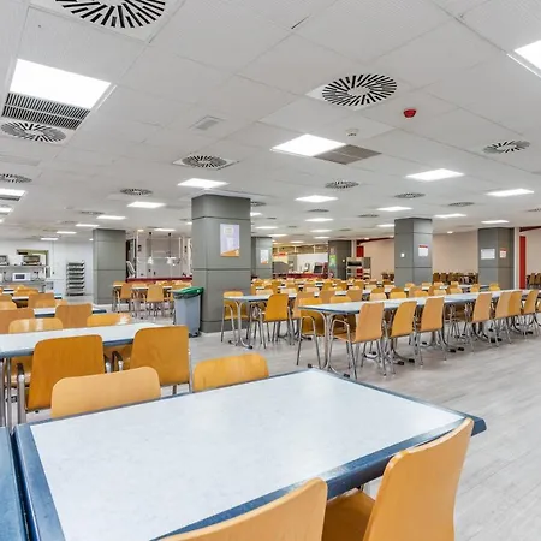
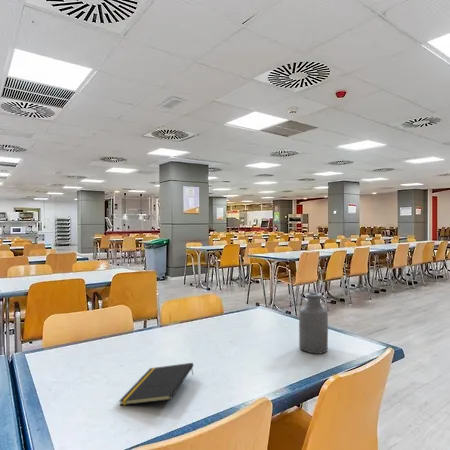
+ notepad [118,362,194,406]
+ bottle [298,292,329,355]
